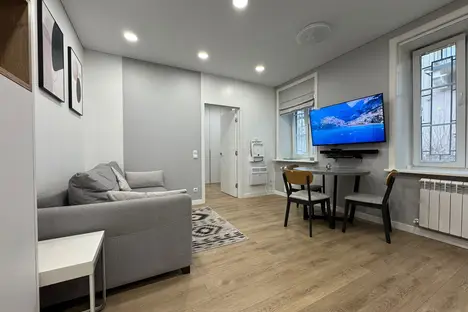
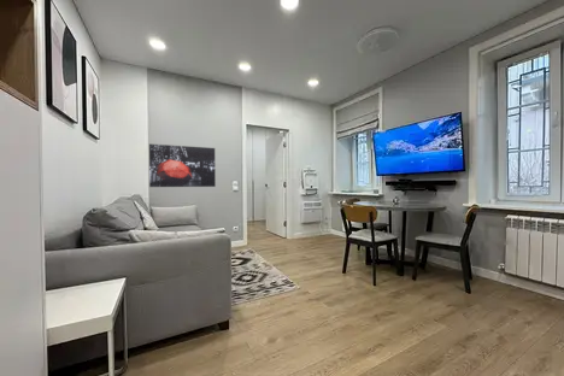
+ wall art [148,143,217,188]
